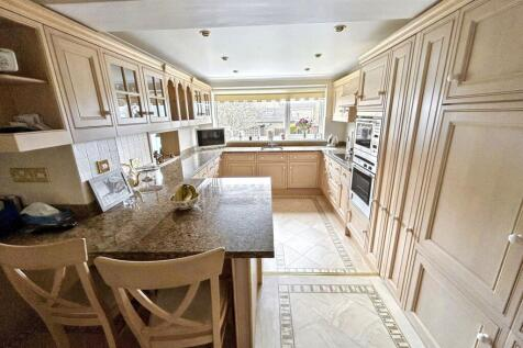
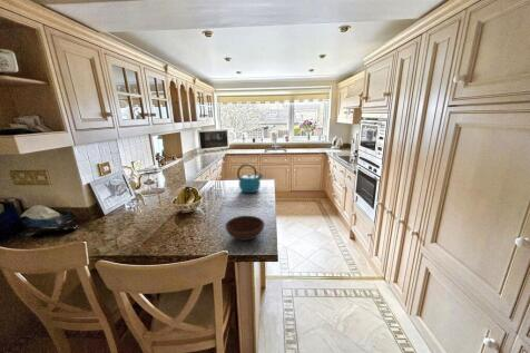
+ bowl [224,215,265,242]
+ kettle [236,163,265,194]
